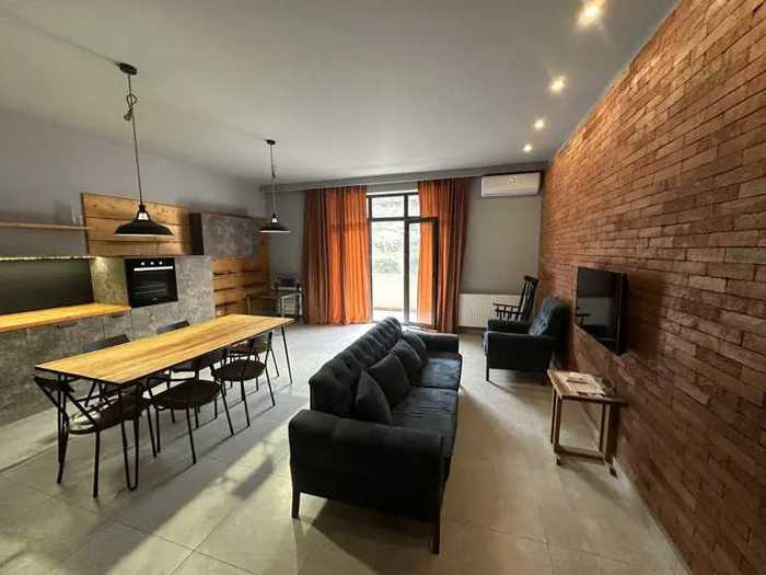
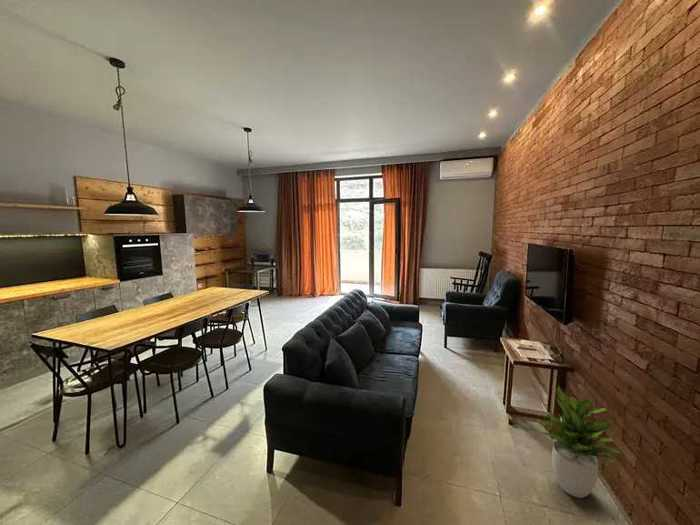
+ potted plant [536,385,621,499]
